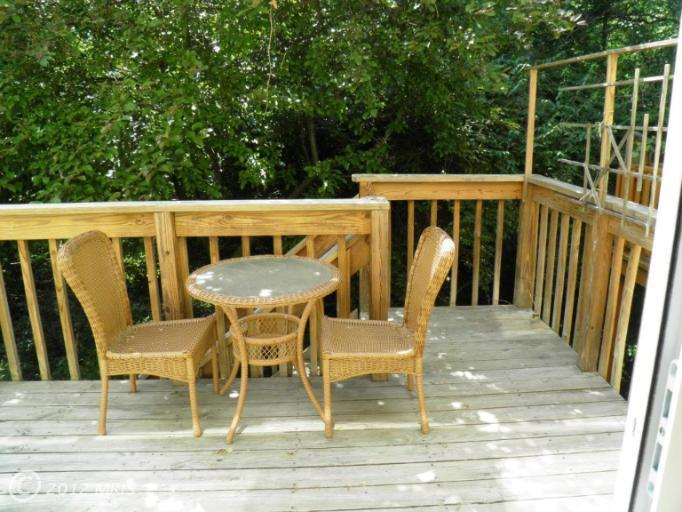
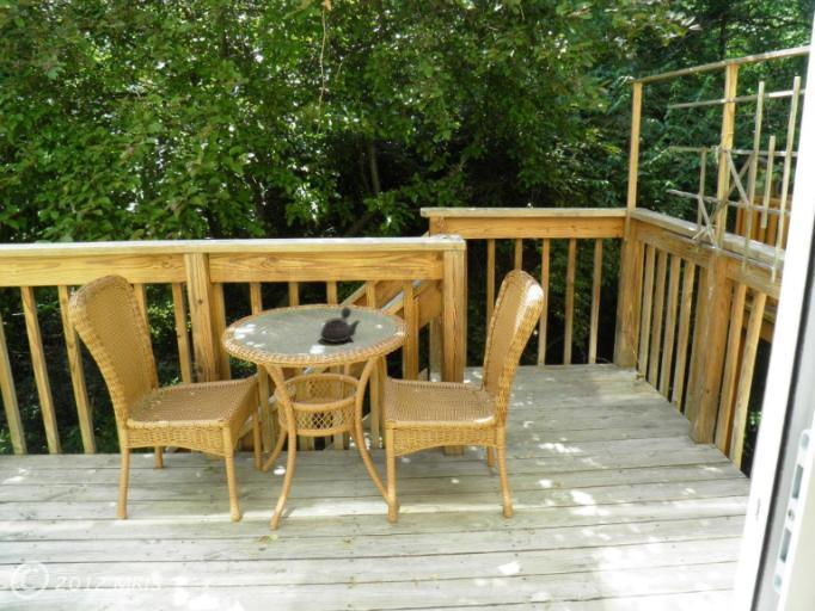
+ teapot [319,306,361,344]
